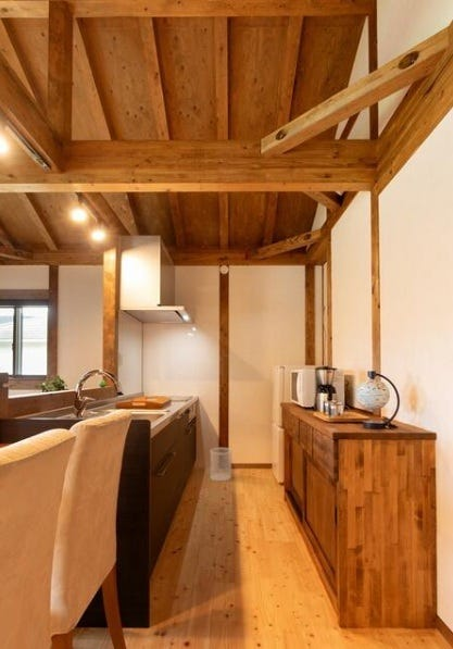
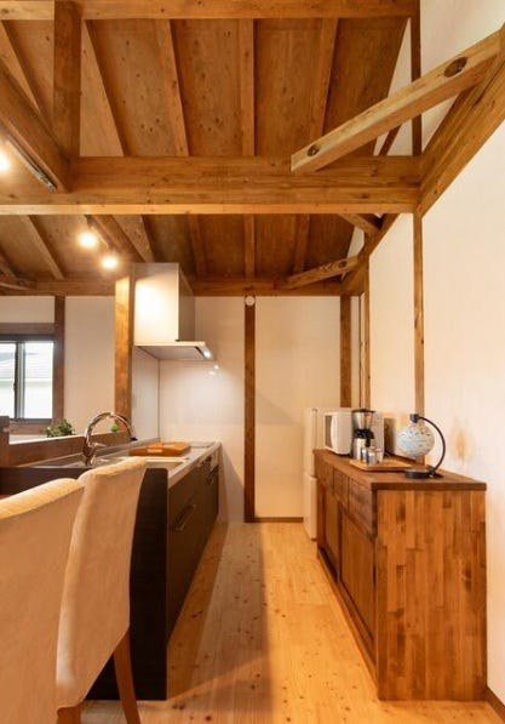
- wastebasket [210,447,232,482]
